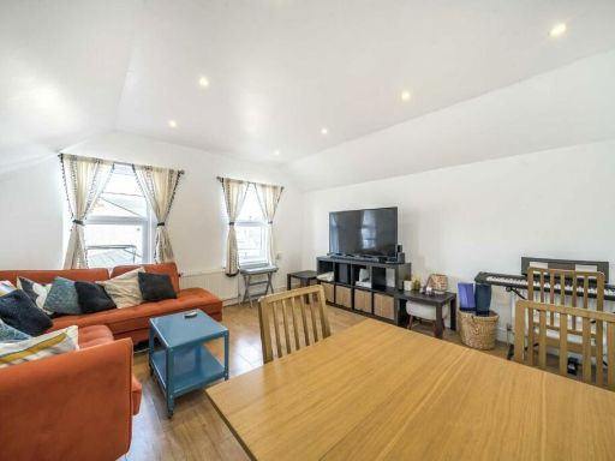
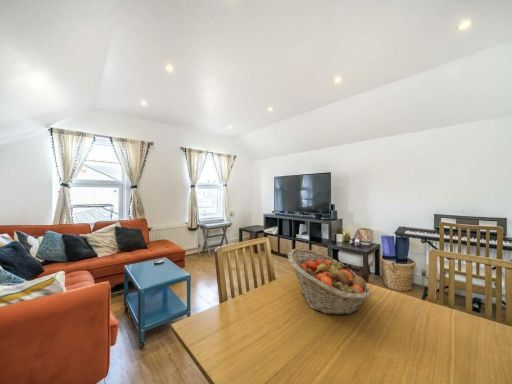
+ fruit basket [287,248,372,316]
